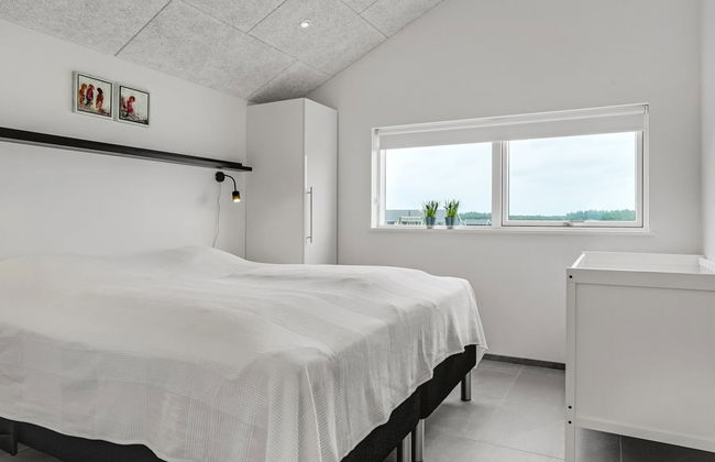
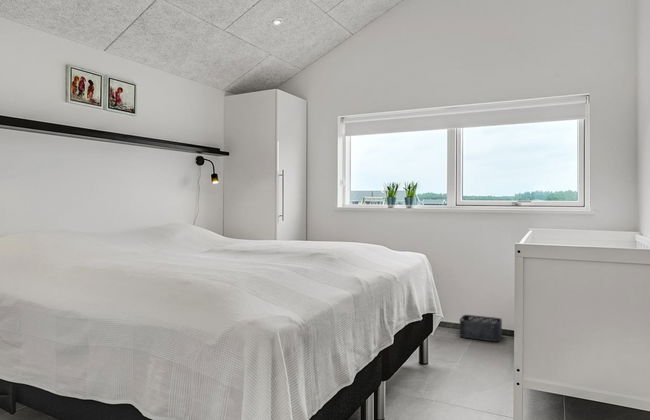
+ storage bin [459,314,503,342]
